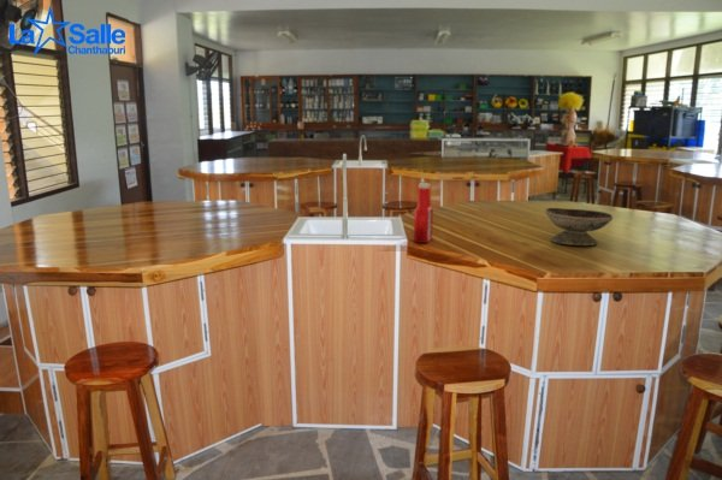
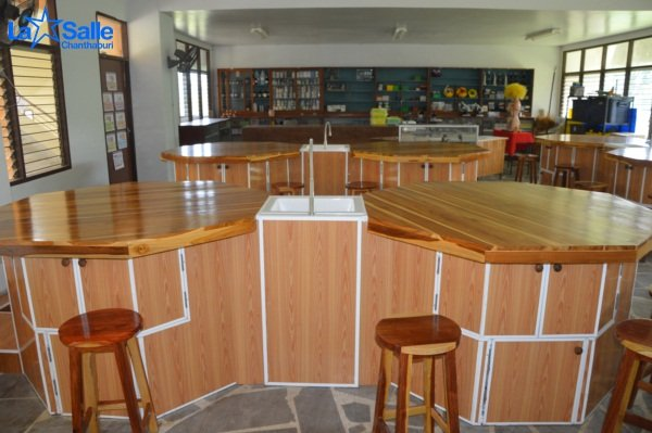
- soap bottle [413,183,434,244]
- decorative bowl [544,207,614,247]
